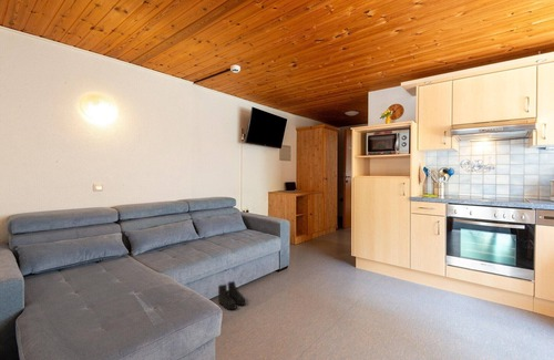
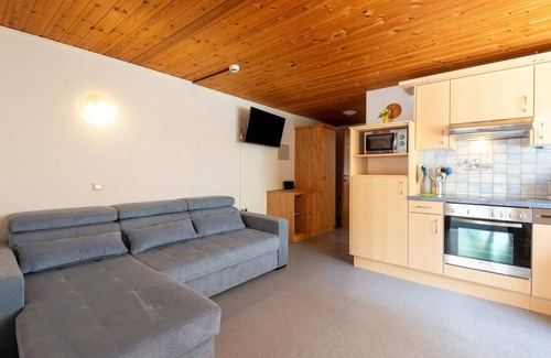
- boots [217,280,247,311]
